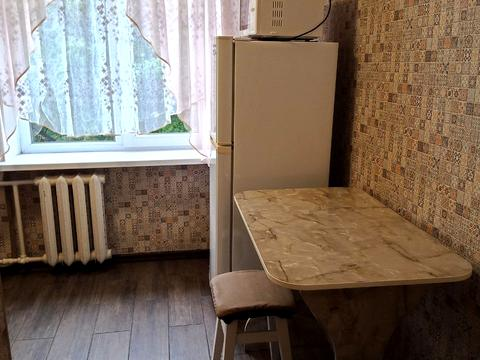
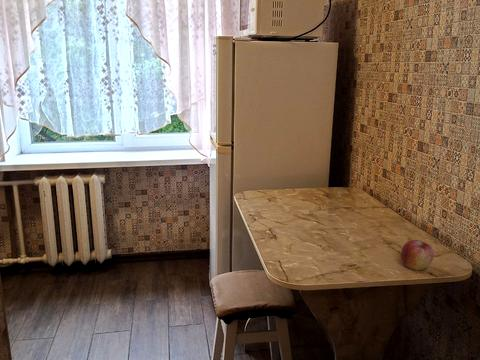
+ apple [400,239,435,272]
